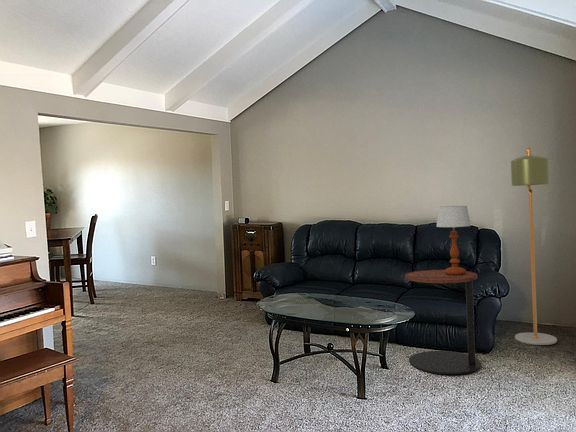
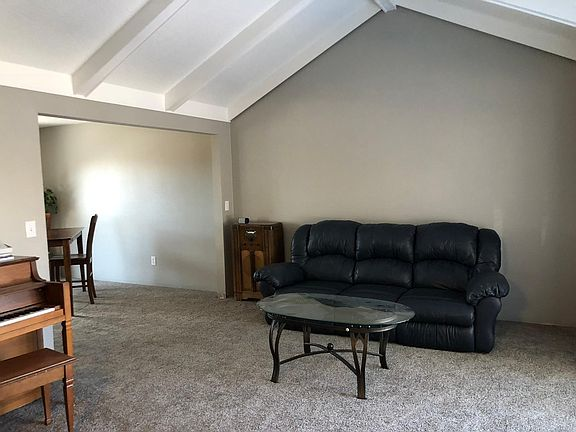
- side table [404,269,482,375]
- table lamp [435,205,472,275]
- floor lamp [510,146,558,346]
